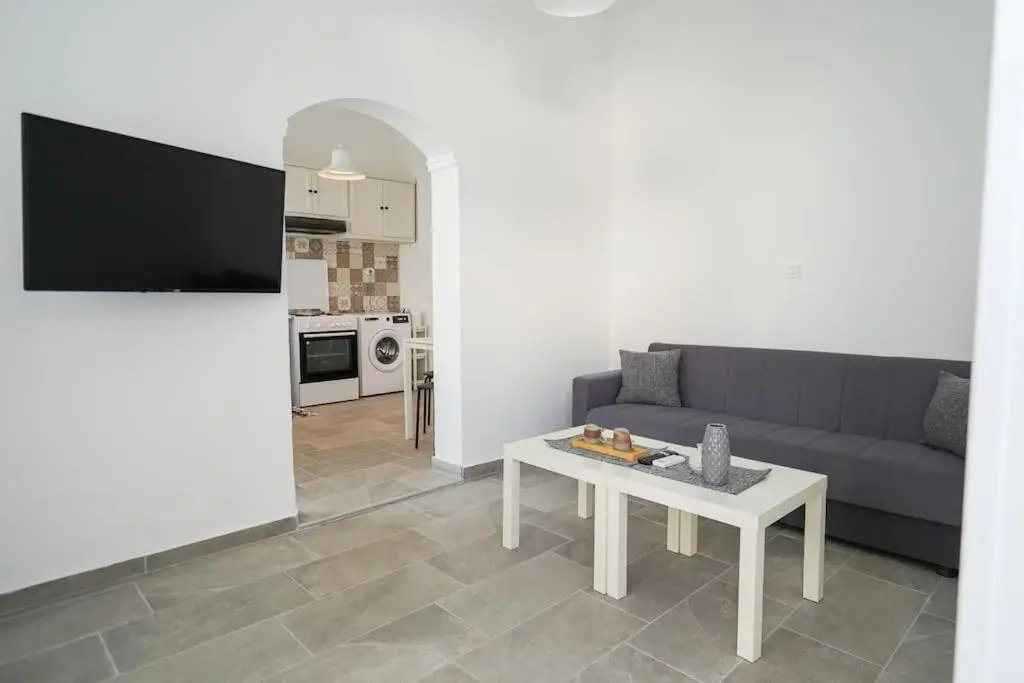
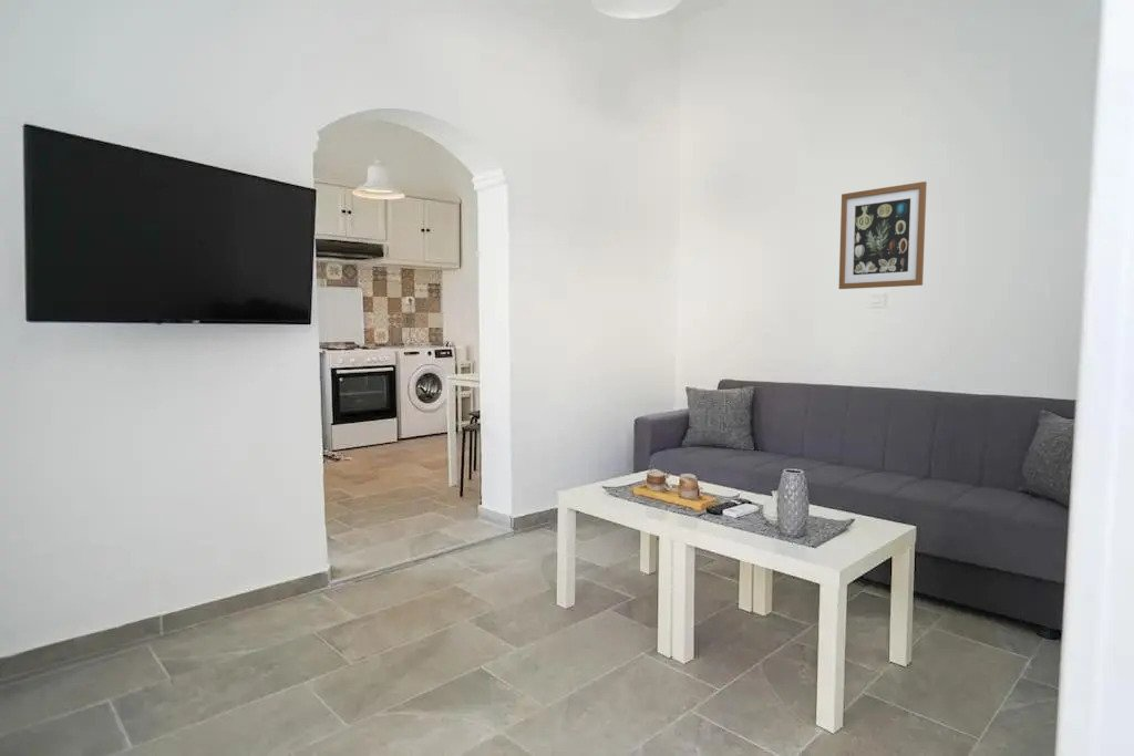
+ wall art [838,180,928,290]
